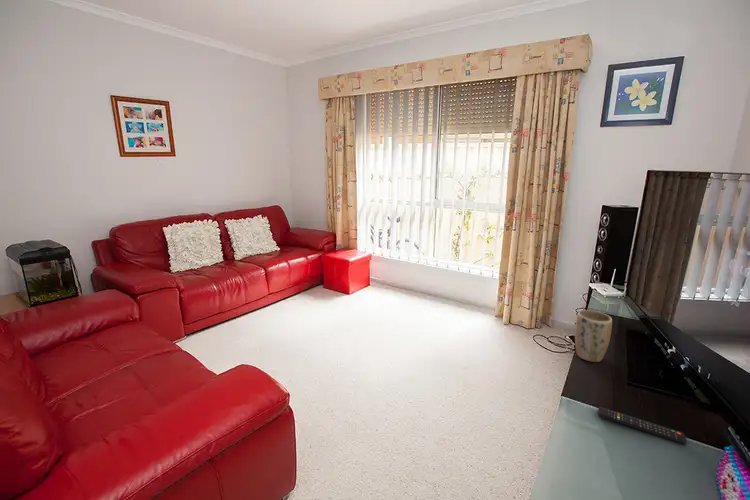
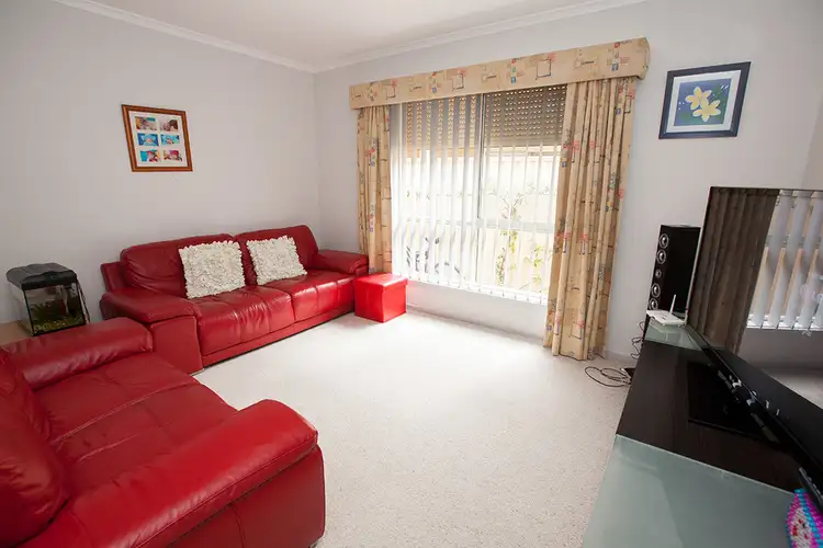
- remote control [597,405,687,445]
- plant pot [574,309,613,363]
